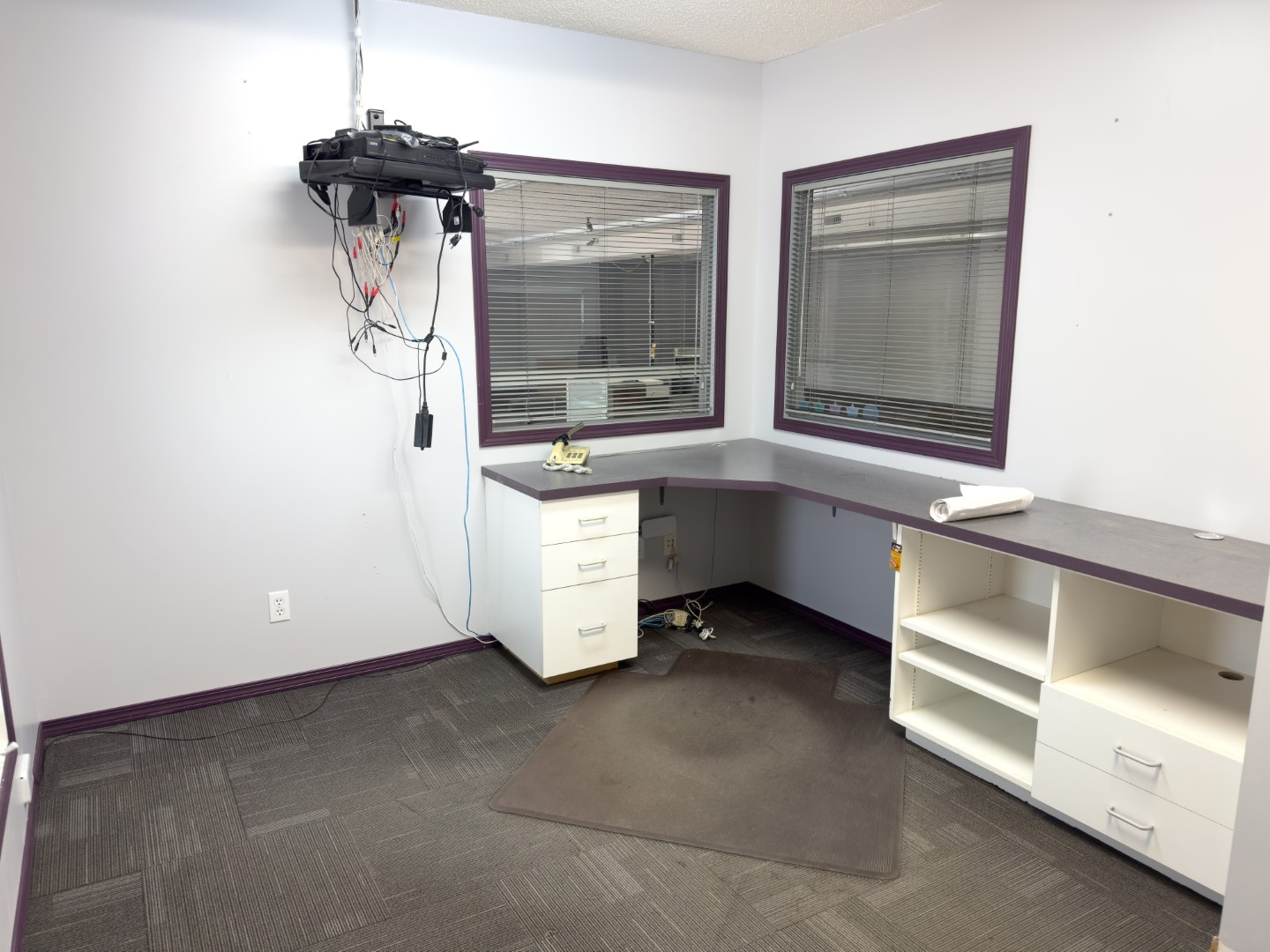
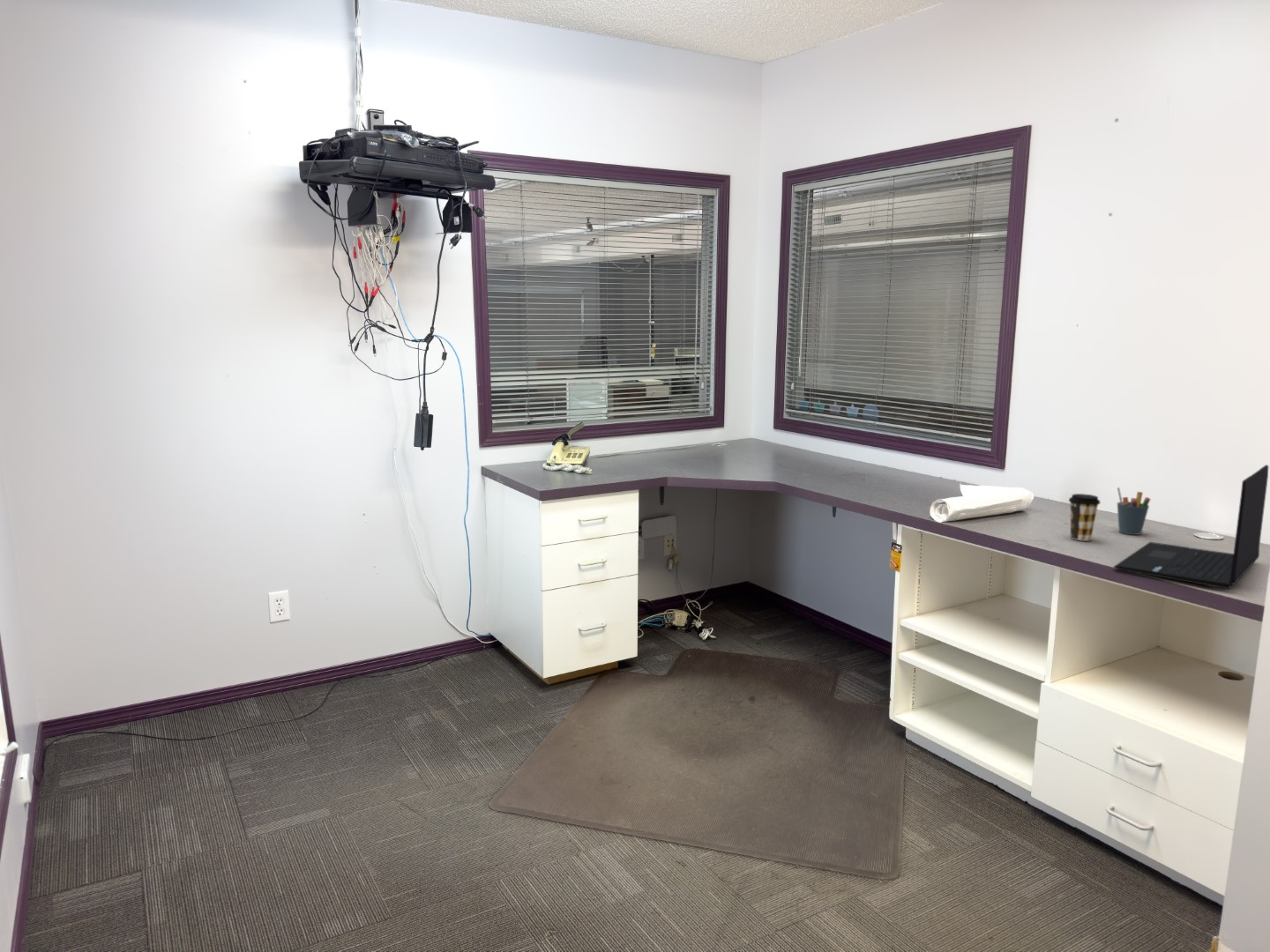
+ laptop [1112,464,1269,590]
+ coffee cup [1068,493,1101,541]
+ pen holder [1117,487,1151,536]
